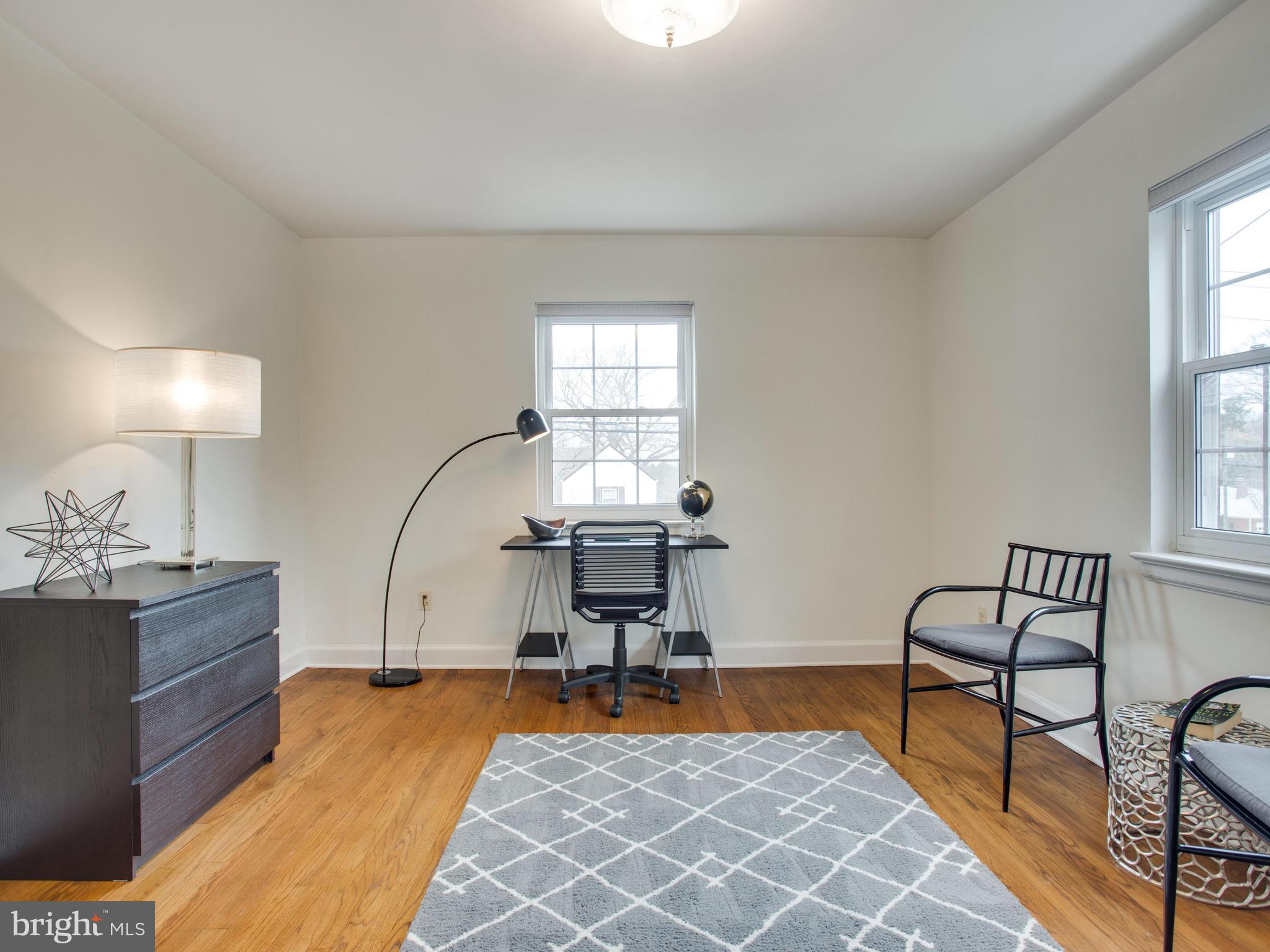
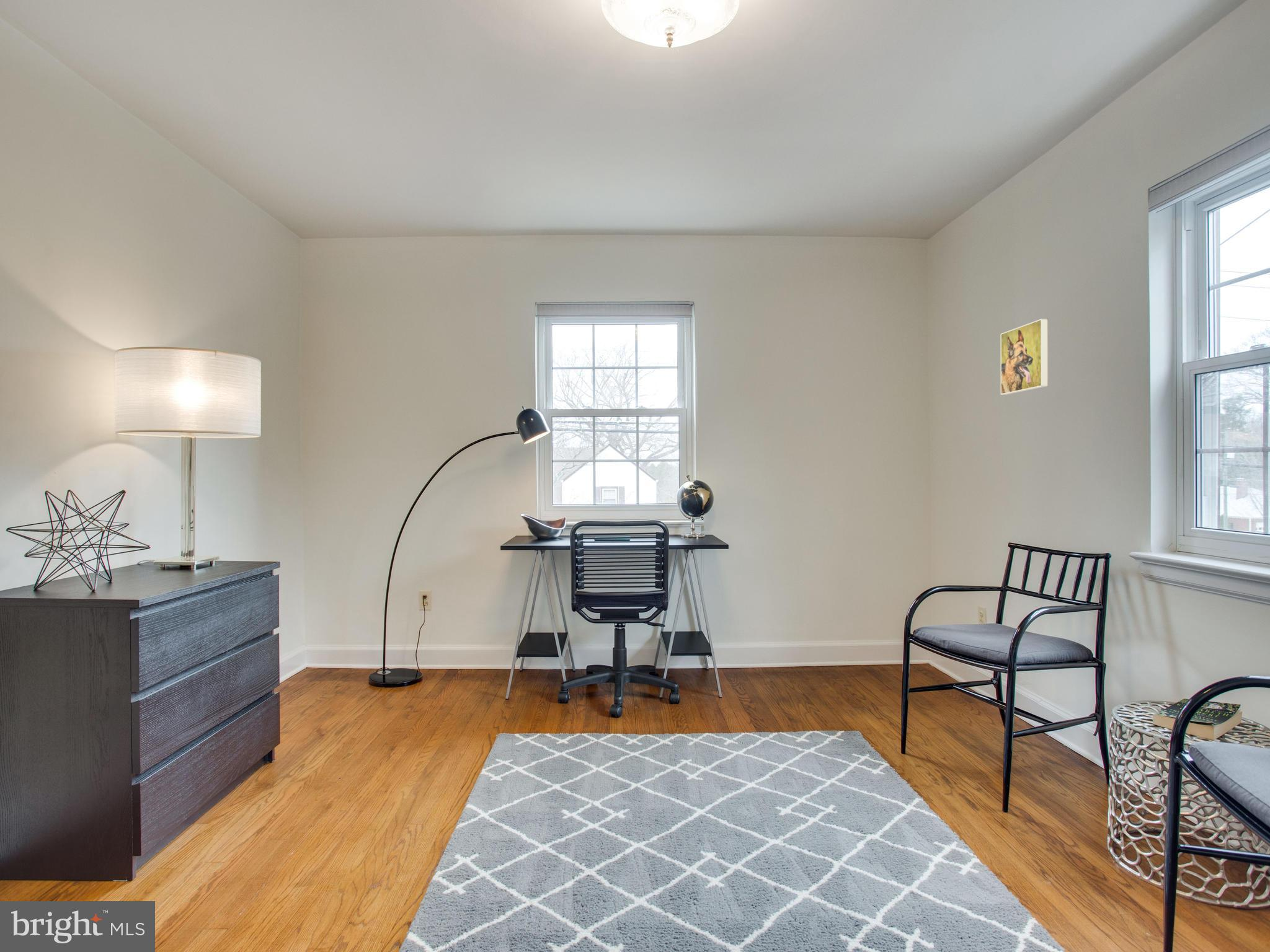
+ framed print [1000,318,1049,395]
